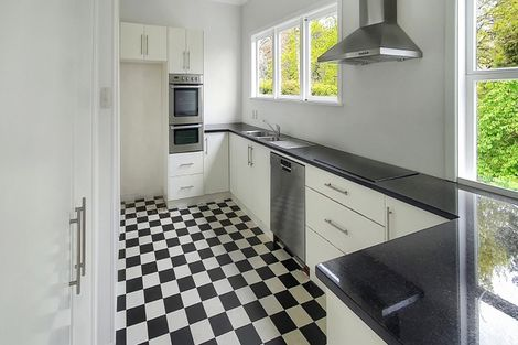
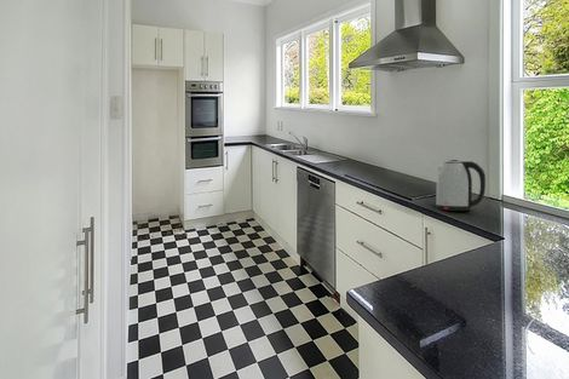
+ kettle [435,159,487,212]
